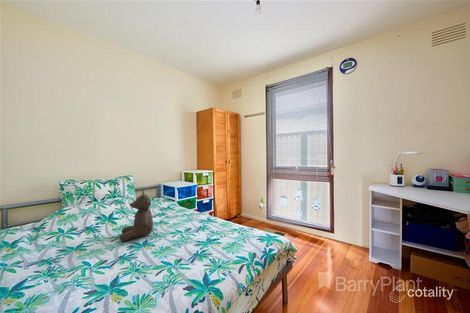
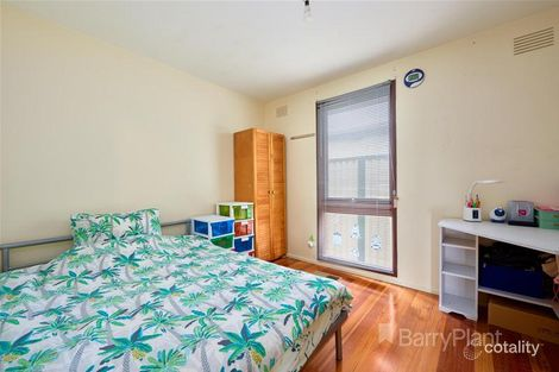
- teddy bear [119,189,154,242]
